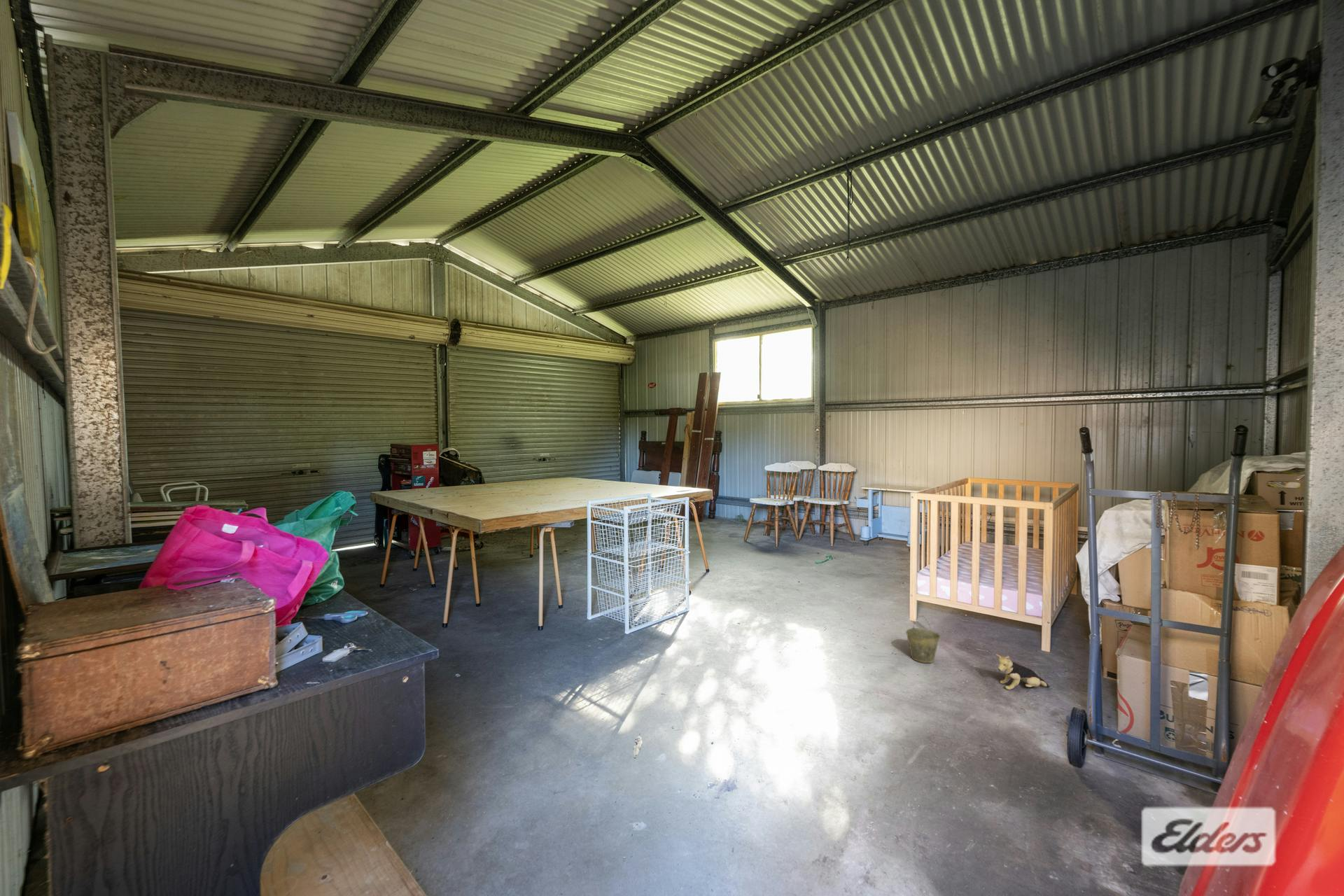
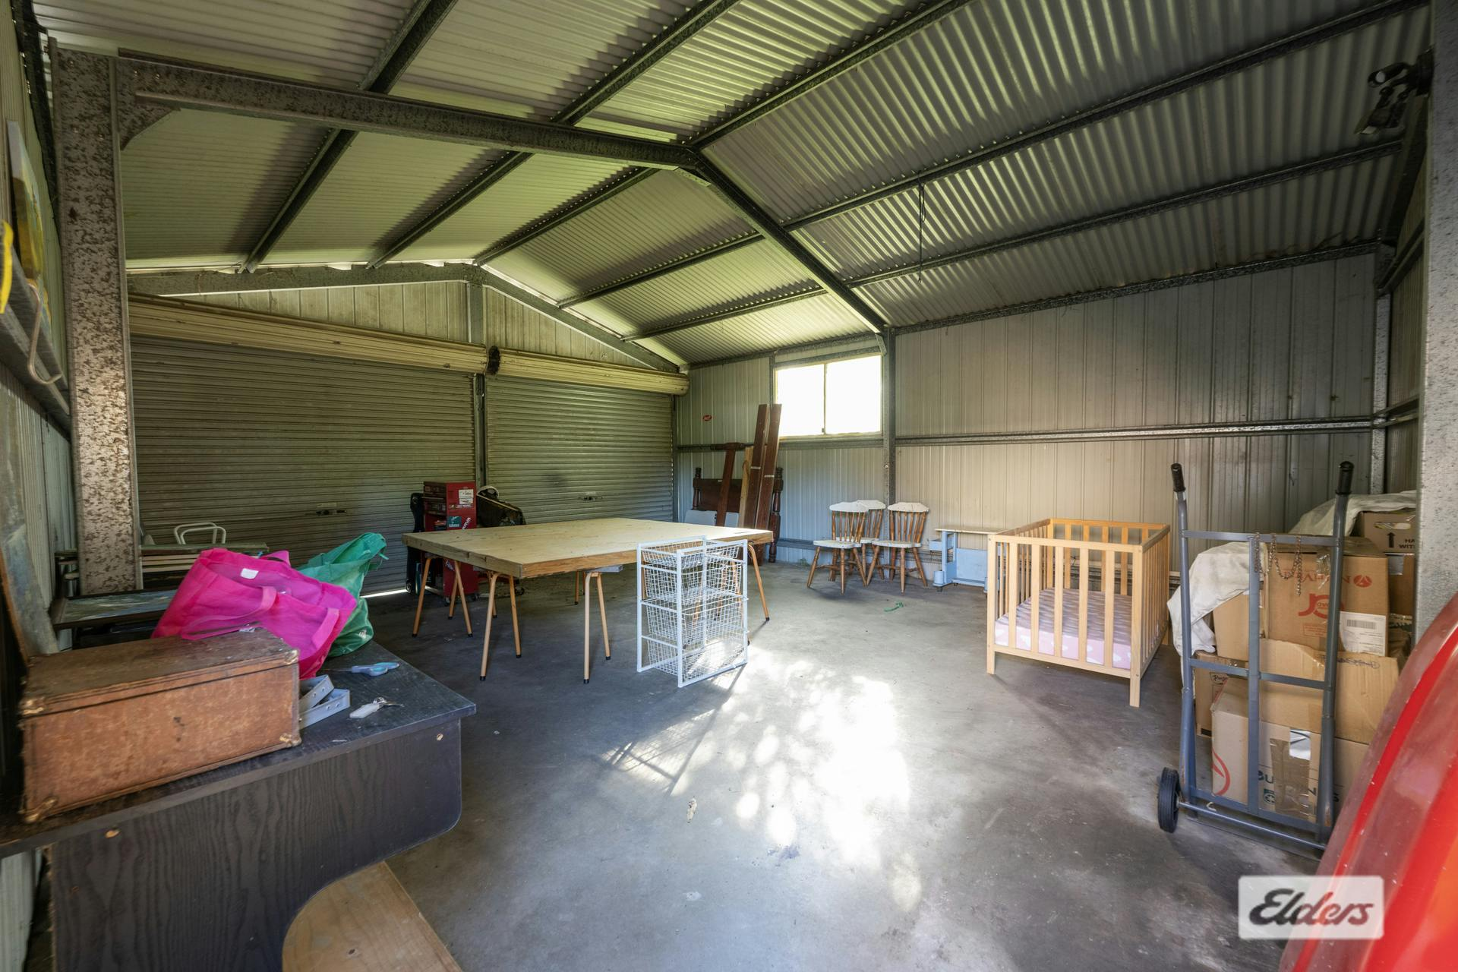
- bucket [905,615,941,664]
- plush toy [995,654,1050,690]
